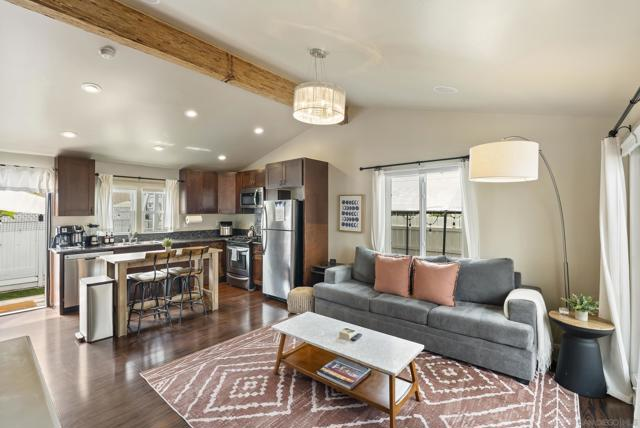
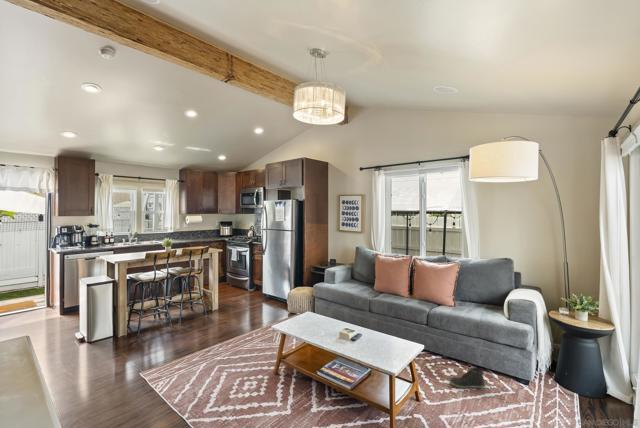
+ sneaker [449,366,485,389]
